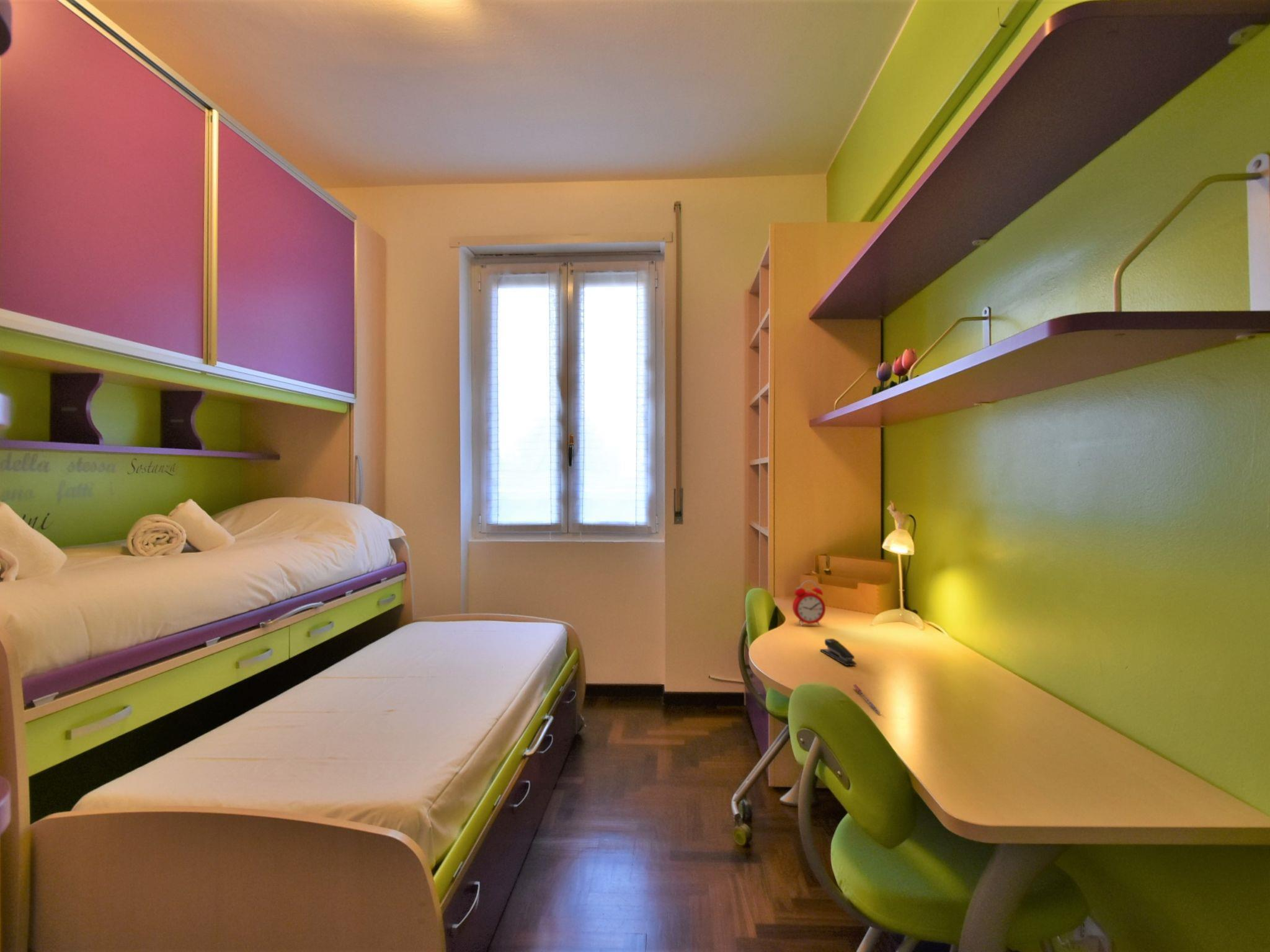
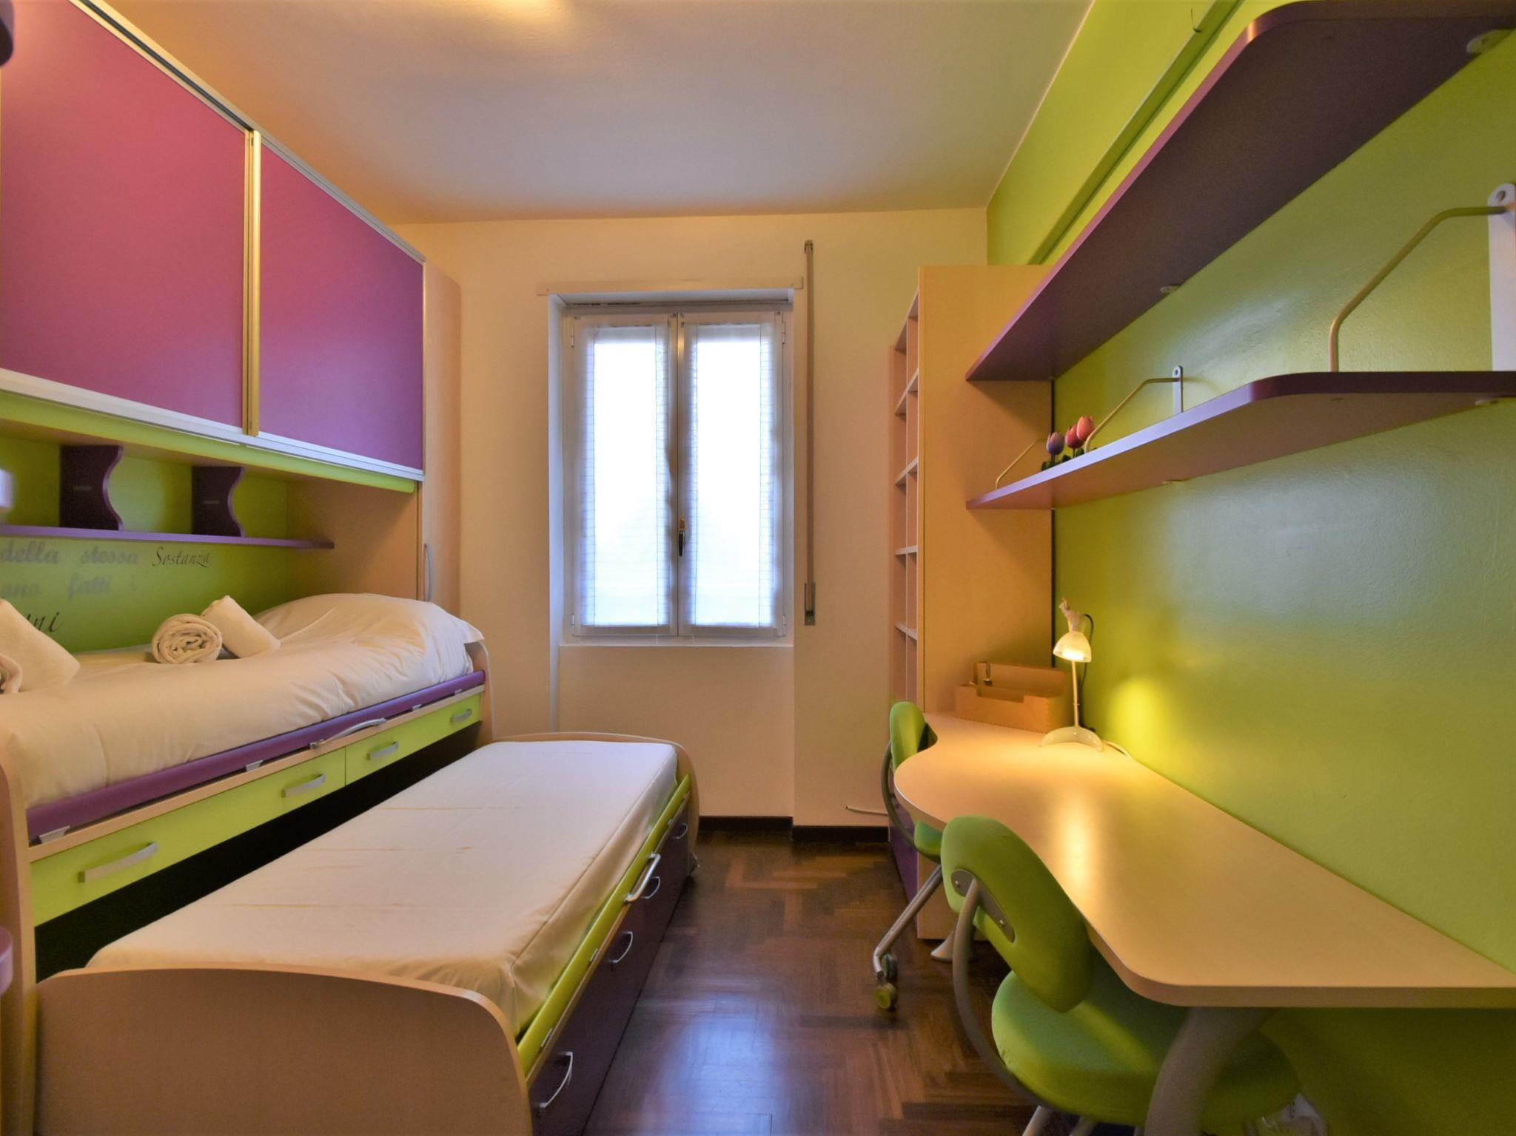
- stapler [819,638,857,666]
- alarm clock [792,580,826,627]
- pen [853,684,880,714]
